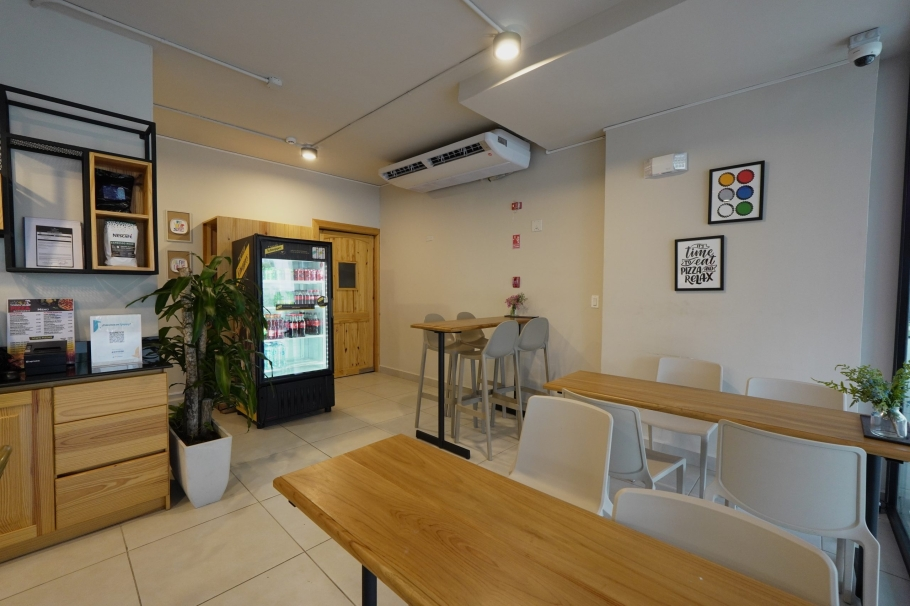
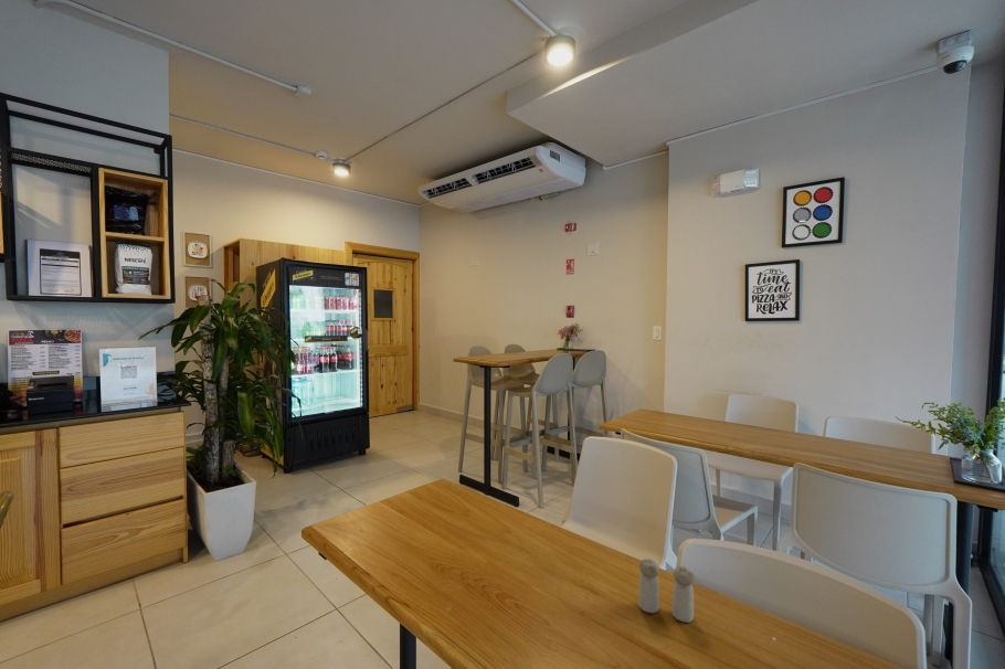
+ salt and pepper shaker [637,558,696,624]
